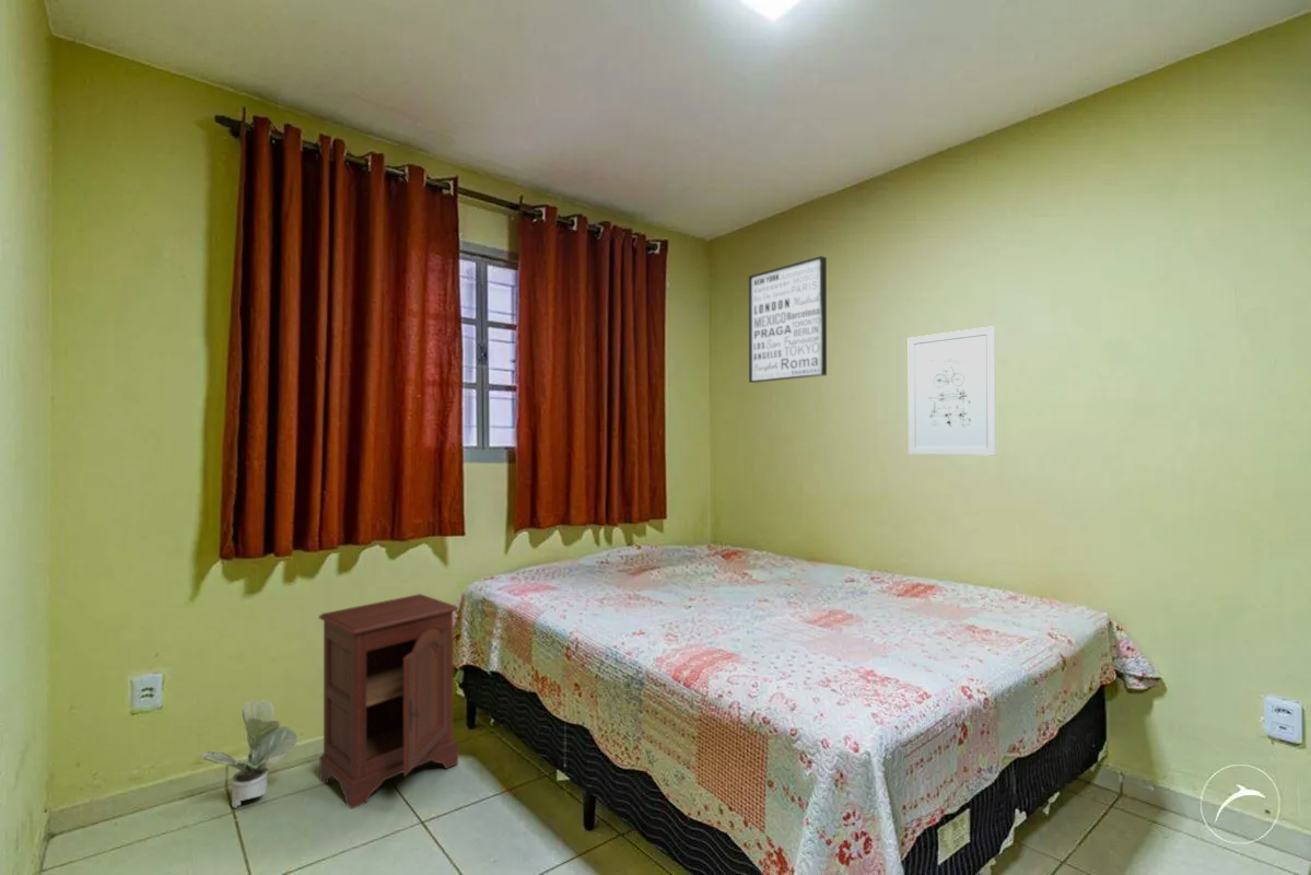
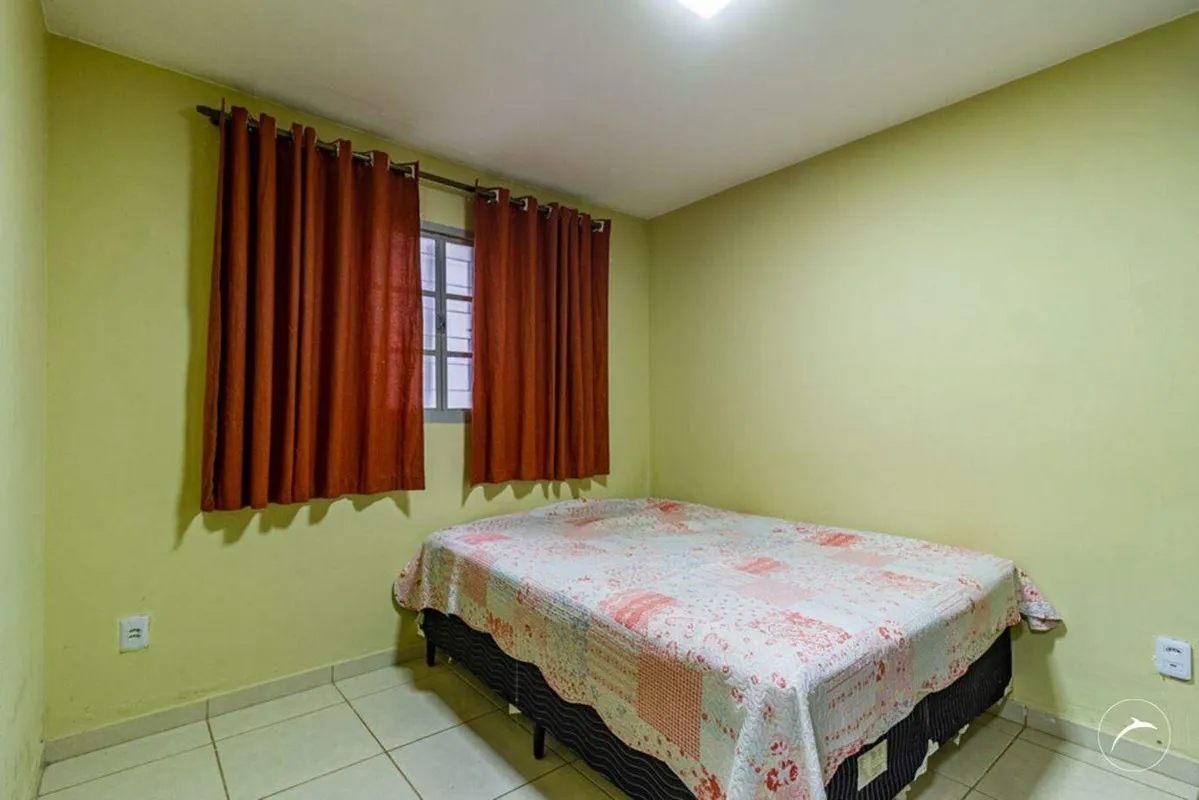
- potted plant [200,698,299,809]
- wall art [748,255,828,384]
- wall art [908,325,997,457]
- nightstand [317,593,459,810]
